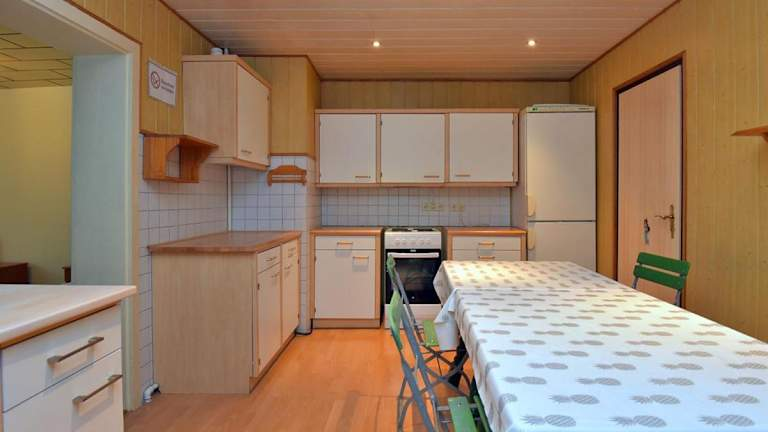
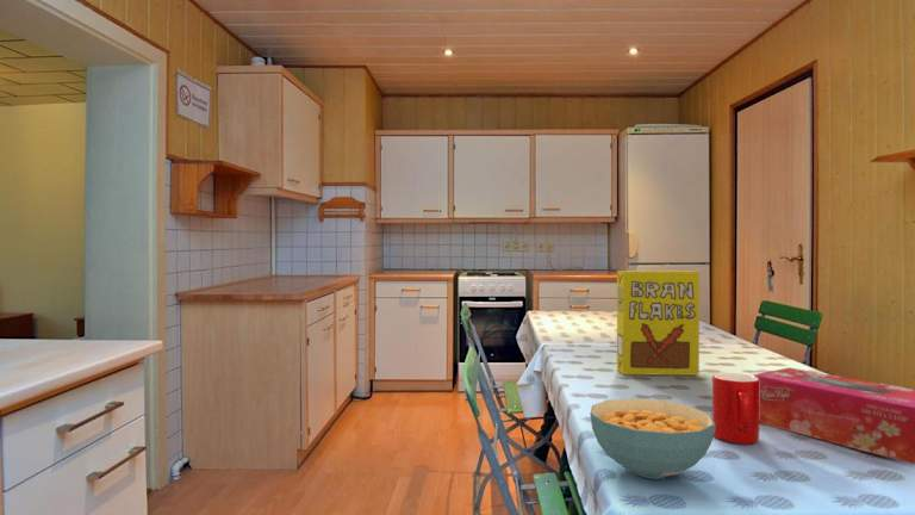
+ cereal bowl [589,397,715,480]
+ tissue box [751,366,915,466]
+ cup [711,372,760,445]
+ cereal box [616,269,701,377]
